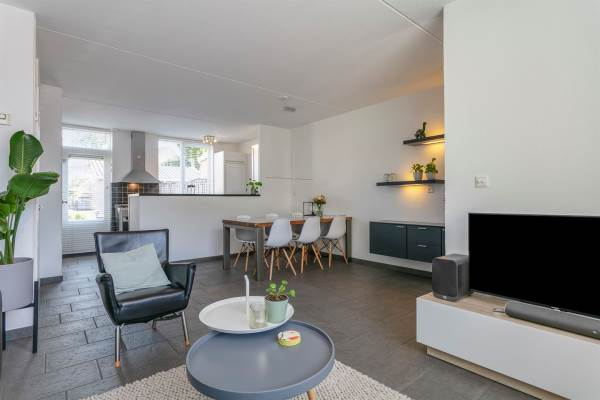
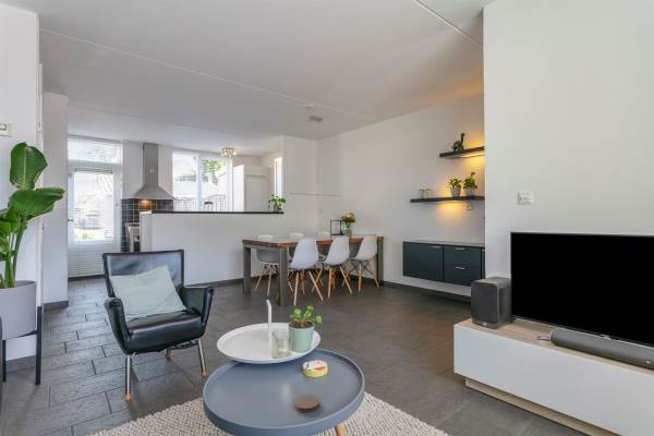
+ coaster [293,393,320,413]
